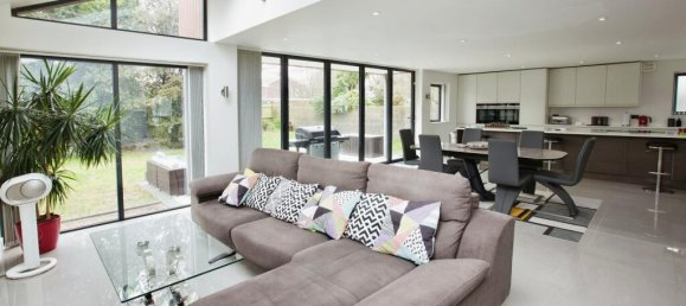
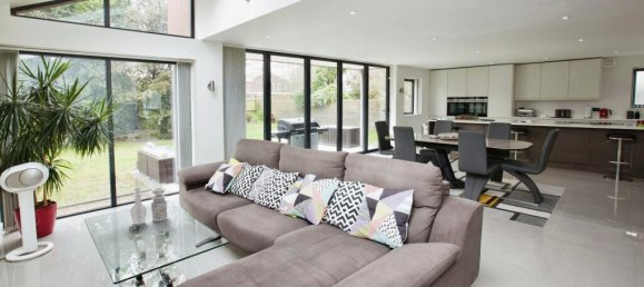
+ decorative vase [129,178,168,225]
